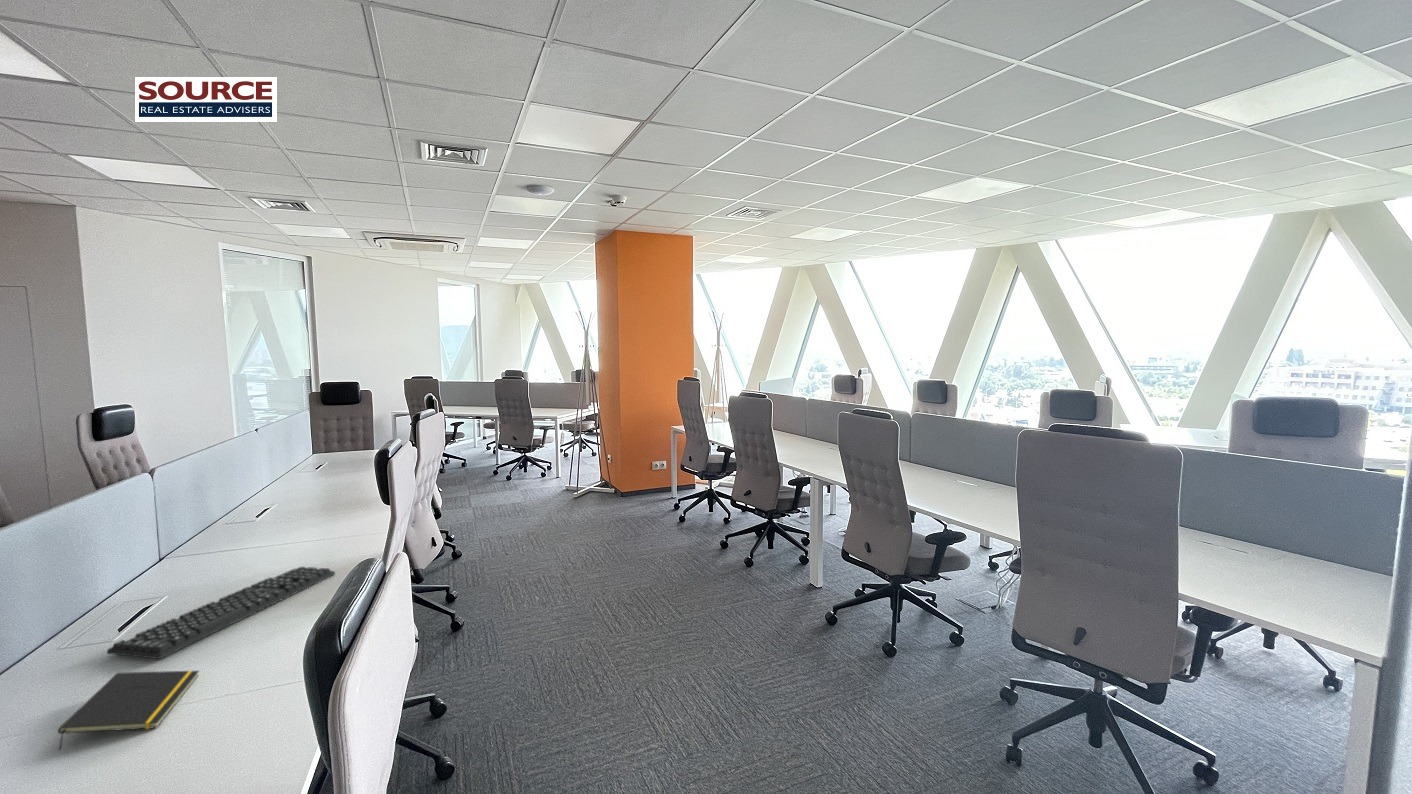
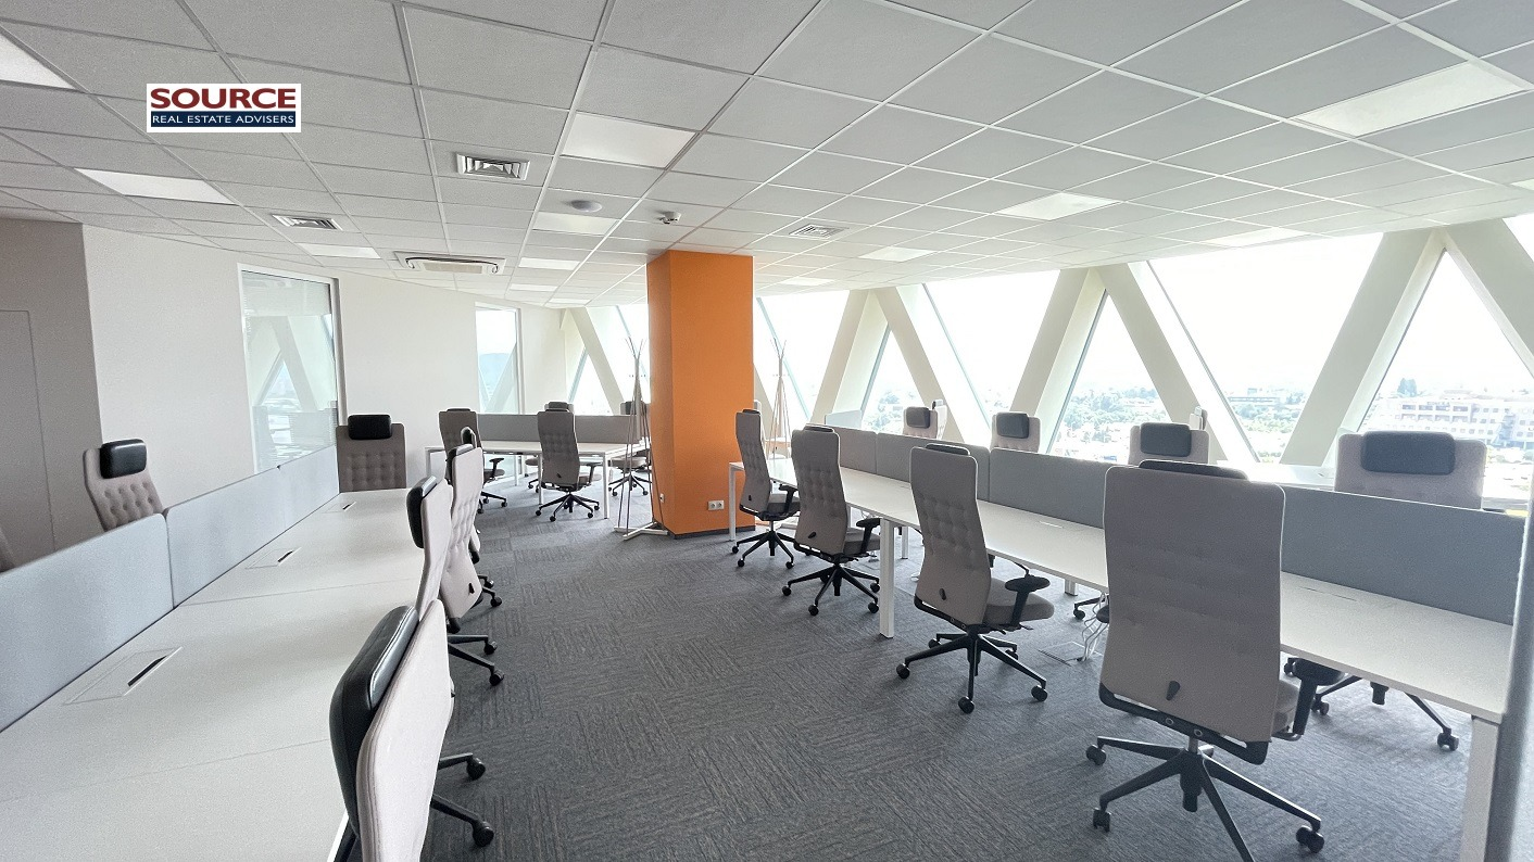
- keyboard [106,566,336,660]
- notepad [57,669,200,751]
